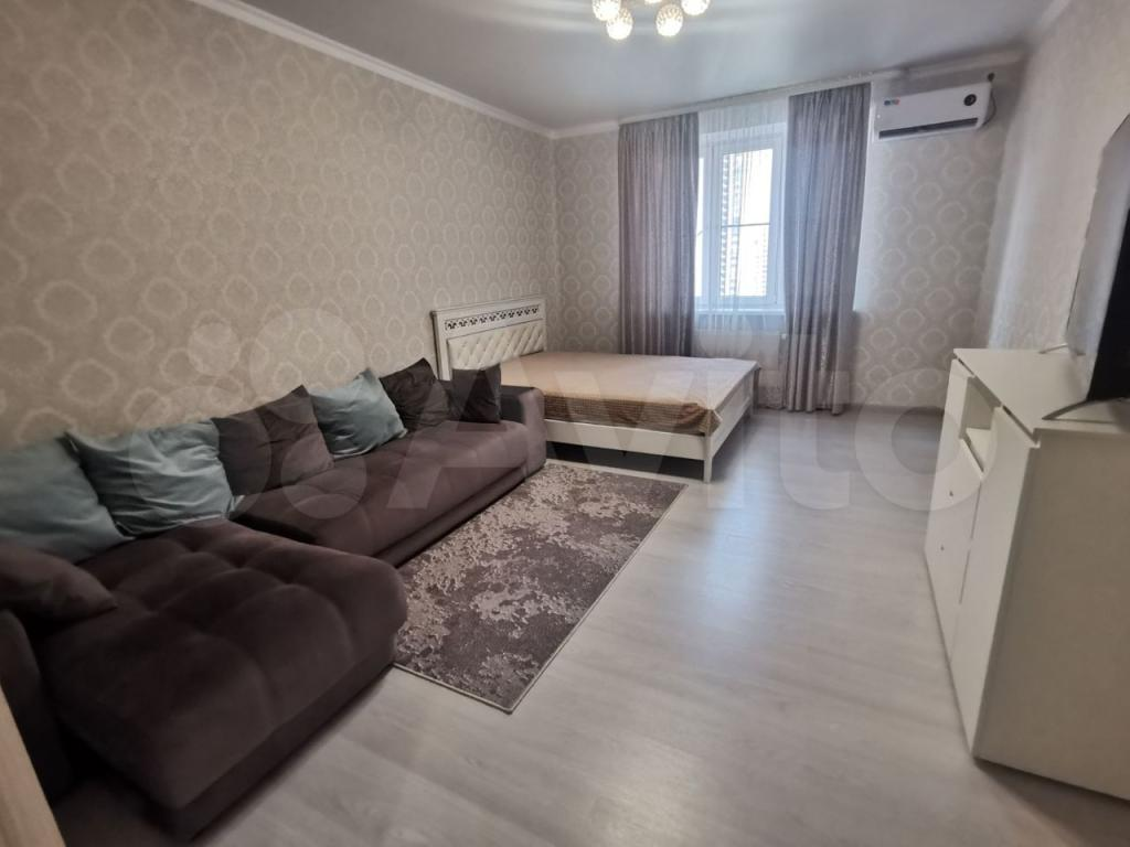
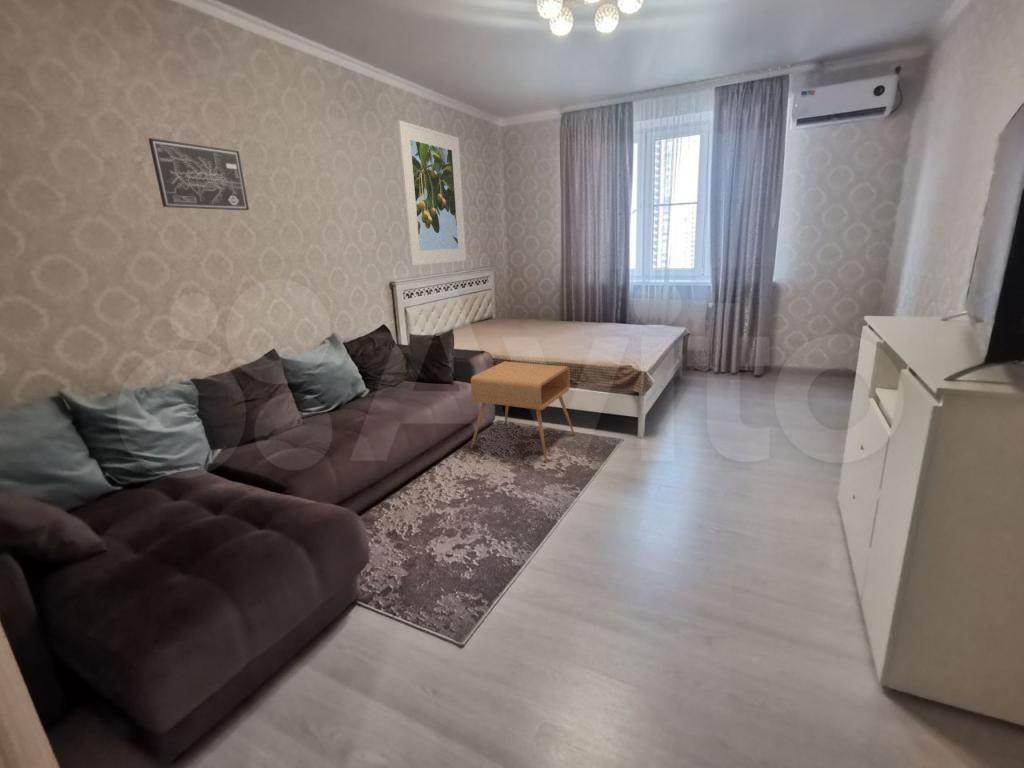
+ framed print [396,120,467,267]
+ side table [469,360,576,463]
+ wall art [147,137,250,211]
